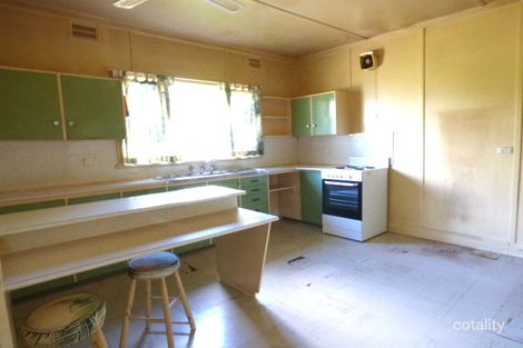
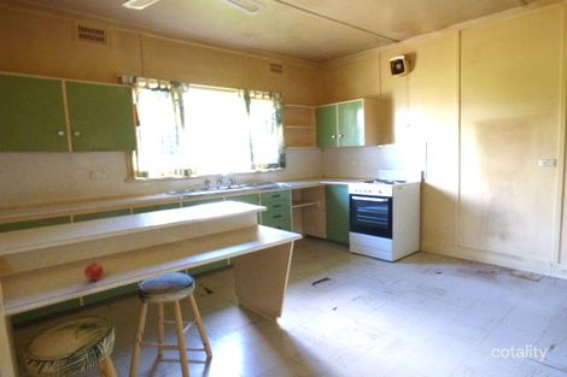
+ apple [83,260,105,282]
